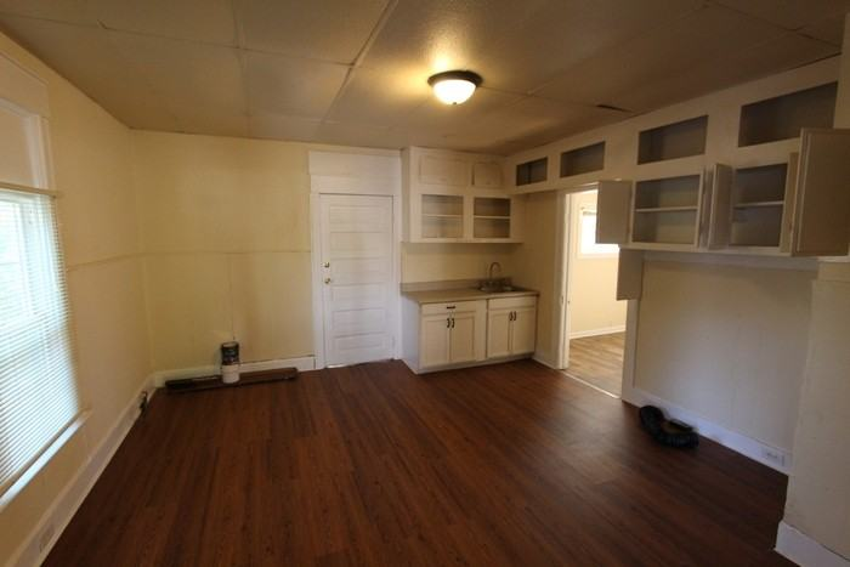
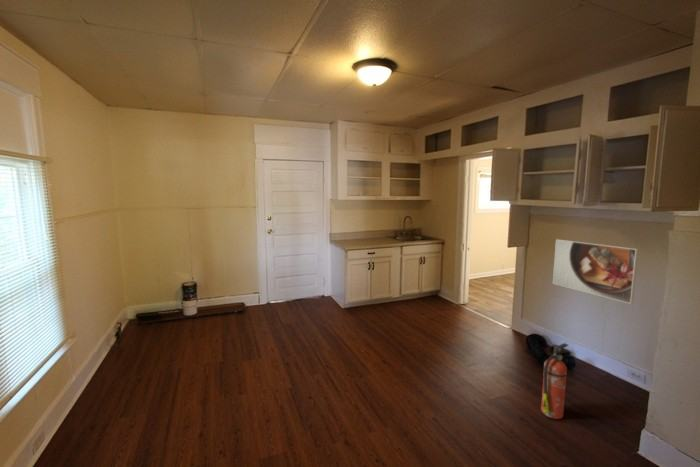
+ fire extinguisher [540,342,570,420]
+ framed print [552,238,639,305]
